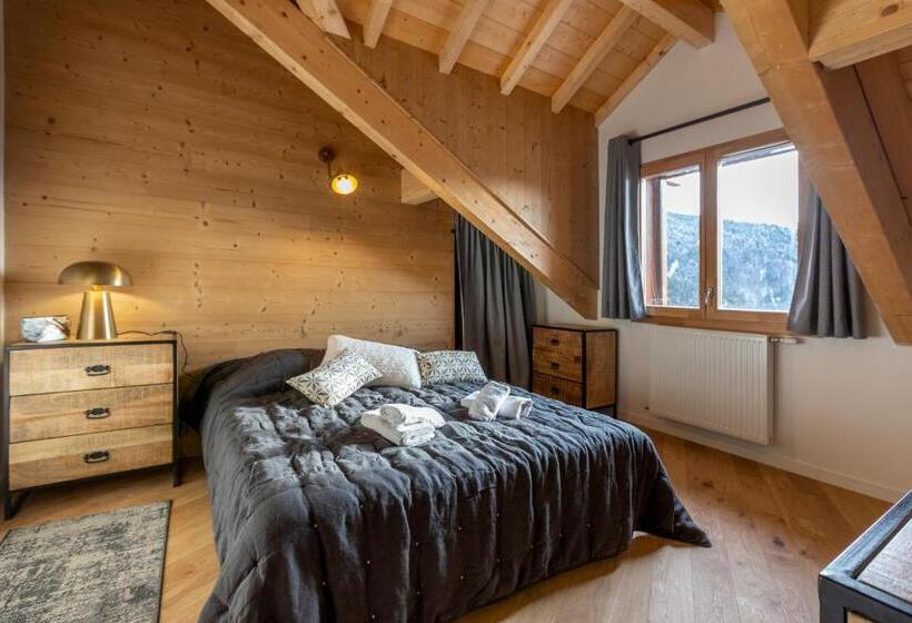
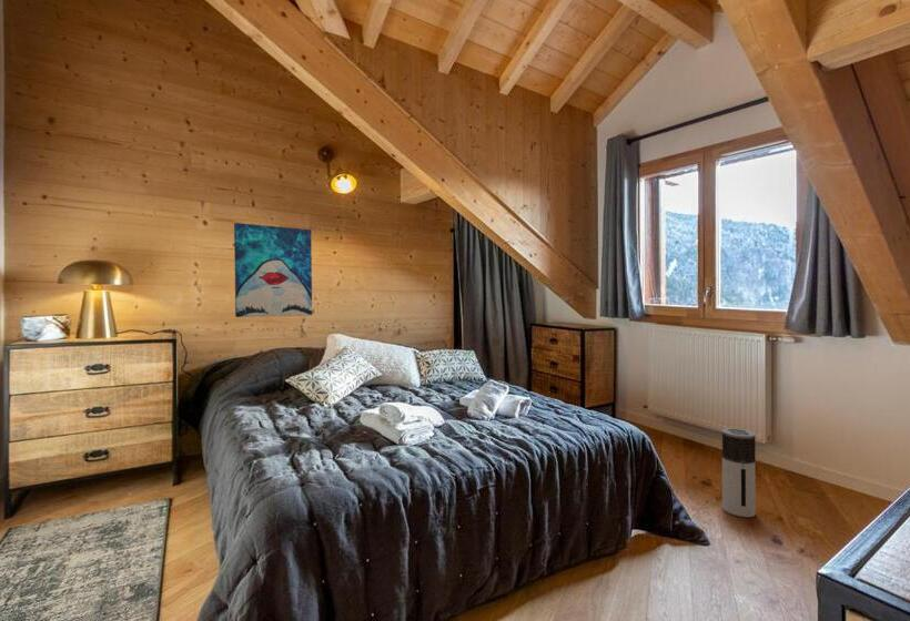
+ wall art [233,222,313,318]
+ air purifier [721,427,757,518]
